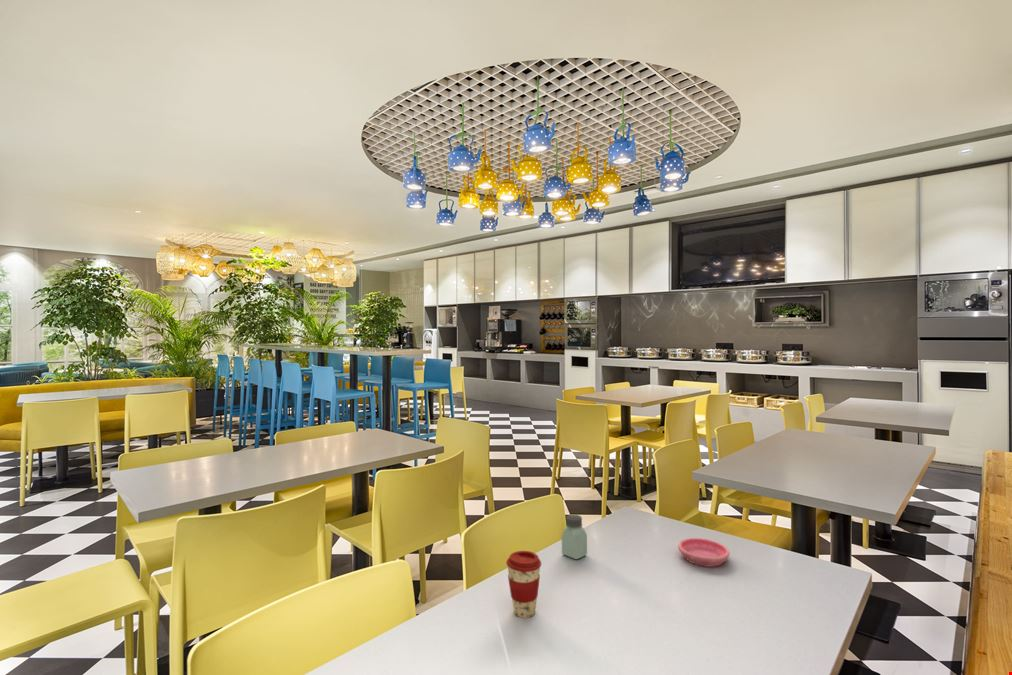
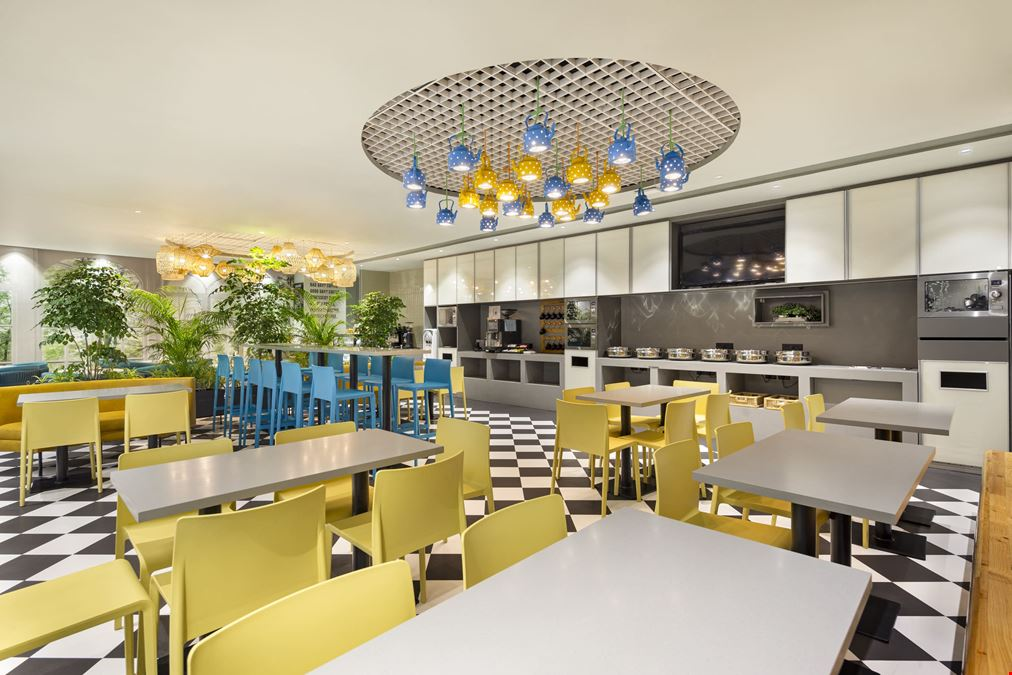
- saltshaker [561,514,588,560]
- coffee cup [505,550,542,619]
- saucer [677,537,730,568]
